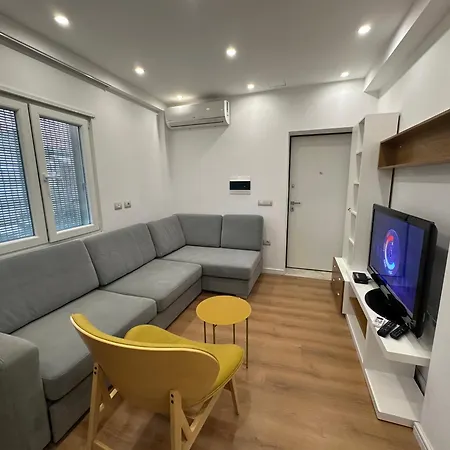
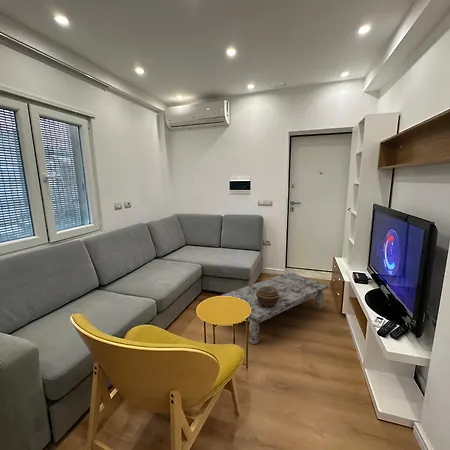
+ decorative container [256,286,279,308]
+ coffee table [220,271,329,345]
